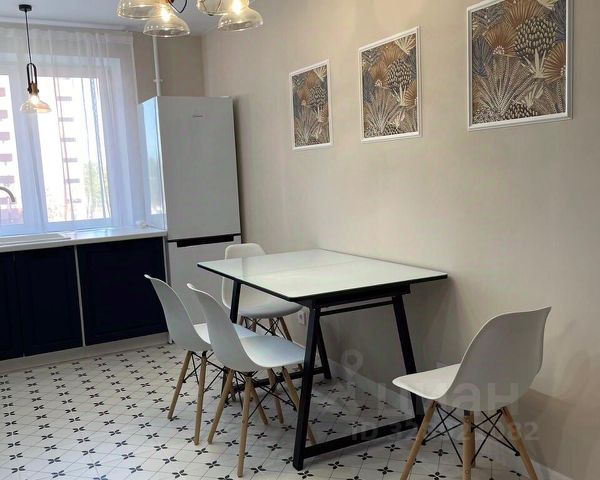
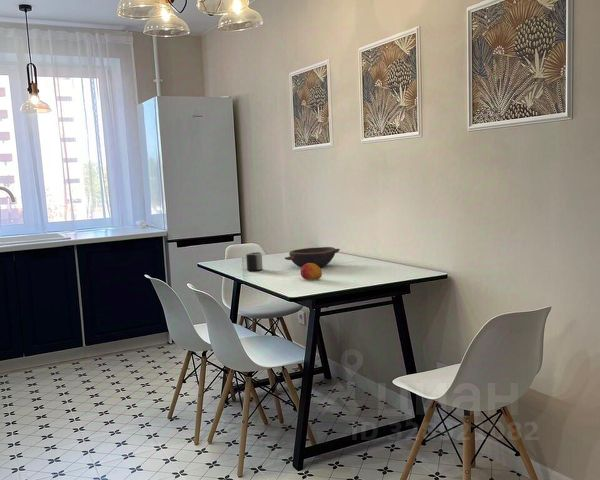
+ bowl [283,246,341,269]
+ fruit [300,263,323,281]
+ mug [245,251,263,272]
